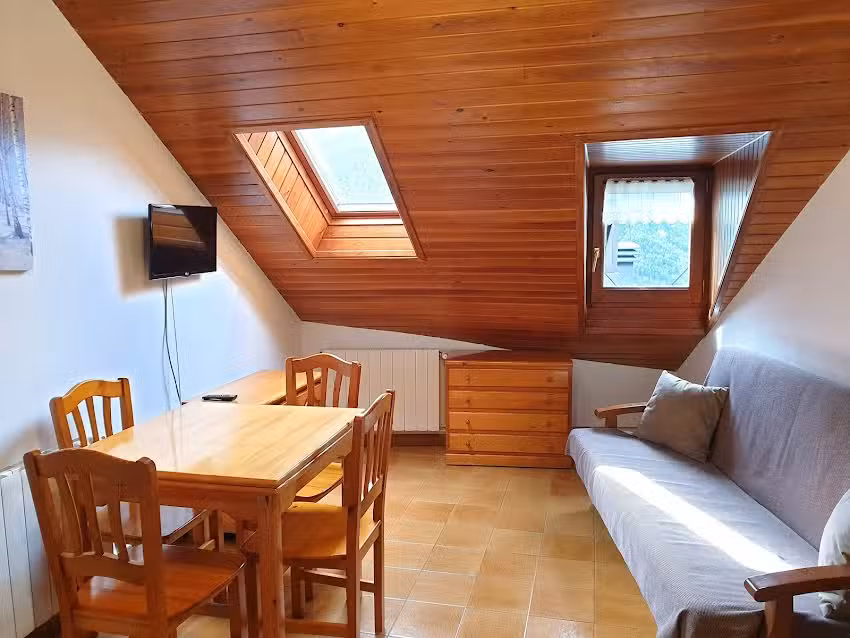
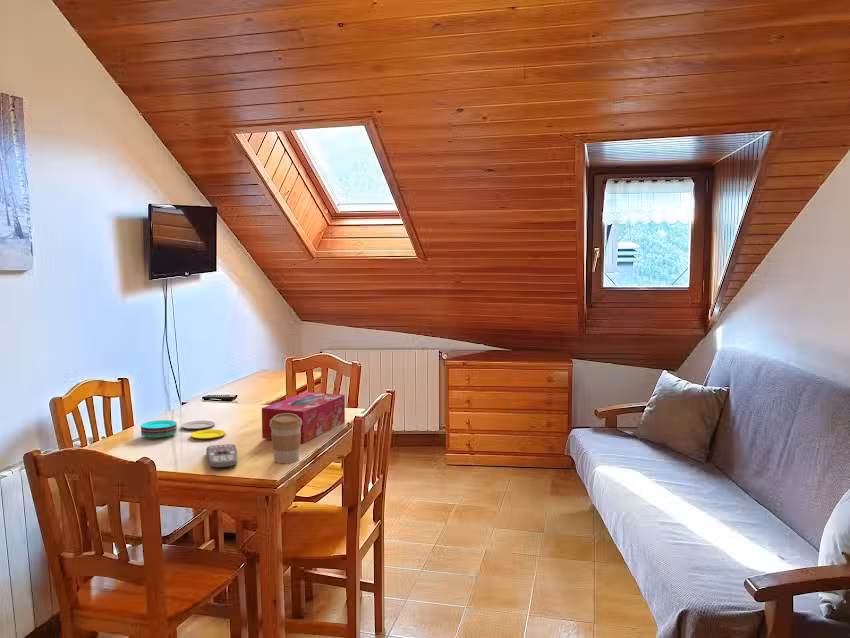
+ plate [140,419,227,440]
+ coffee cup [270,413,302,464]
+ tissue box [261,391,346,444]
+ remote control [205,443,238,470]
